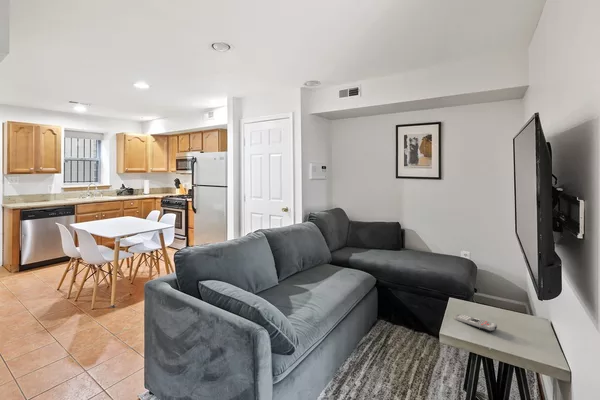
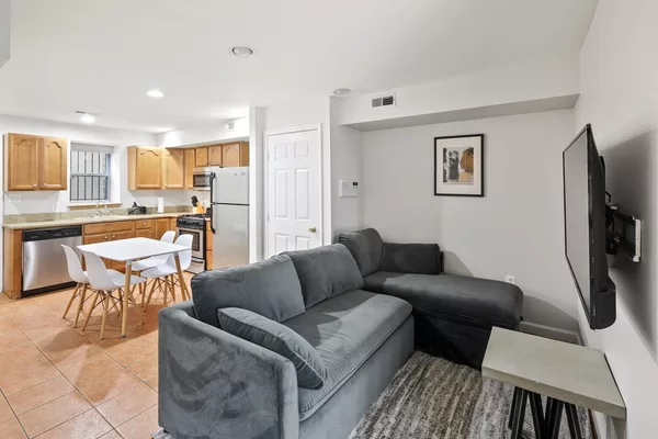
- remote control [453,313,498,332]
